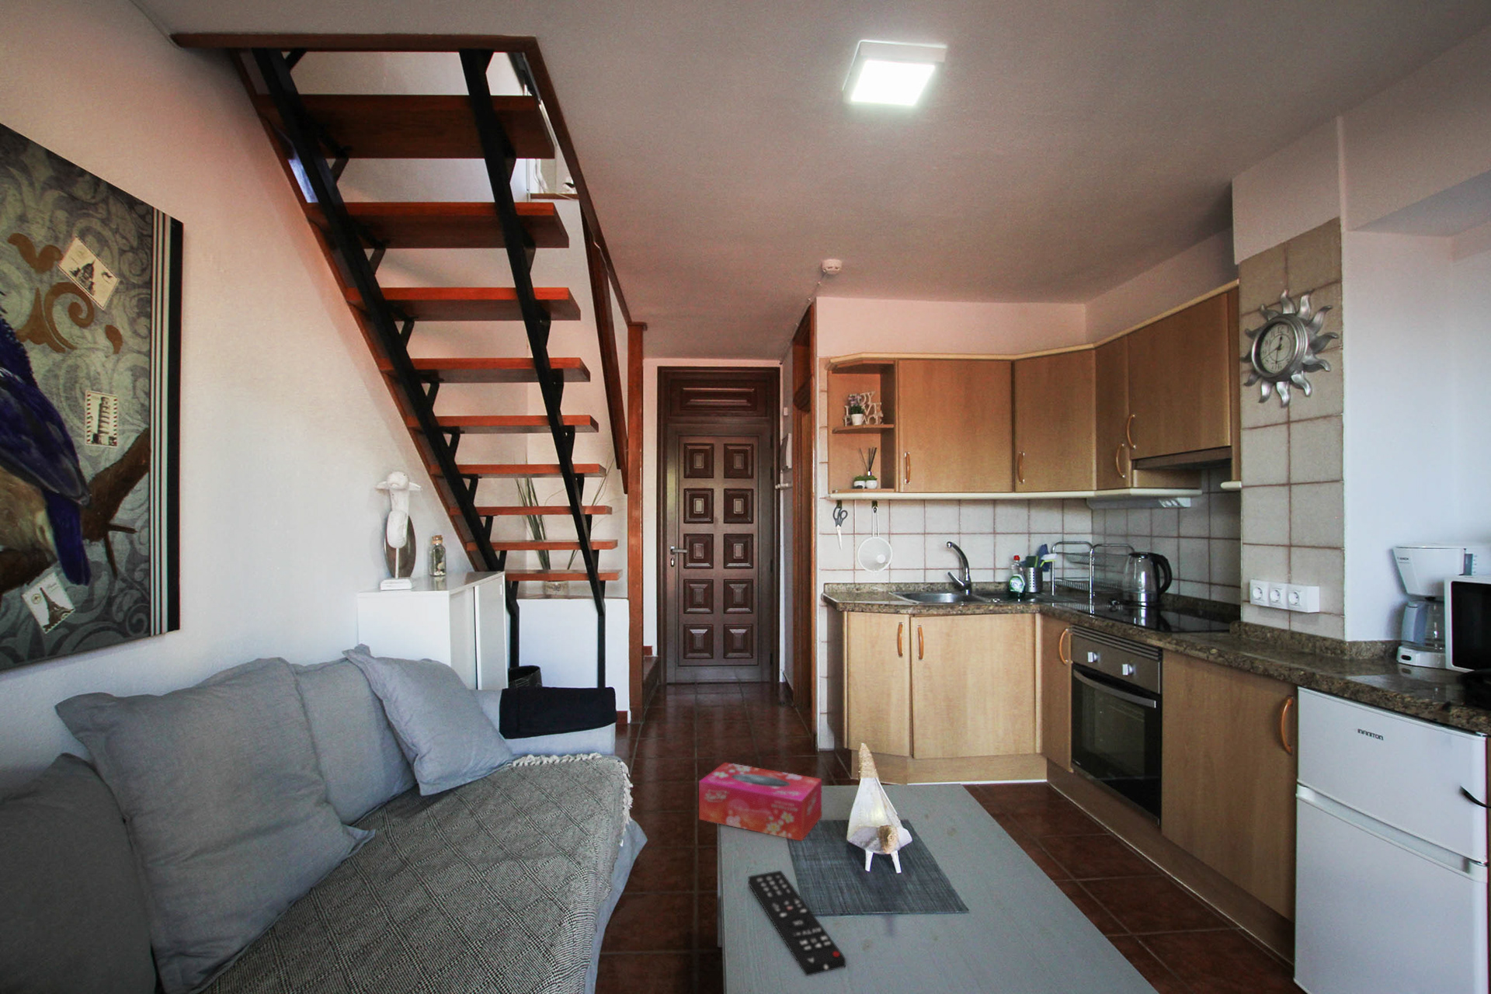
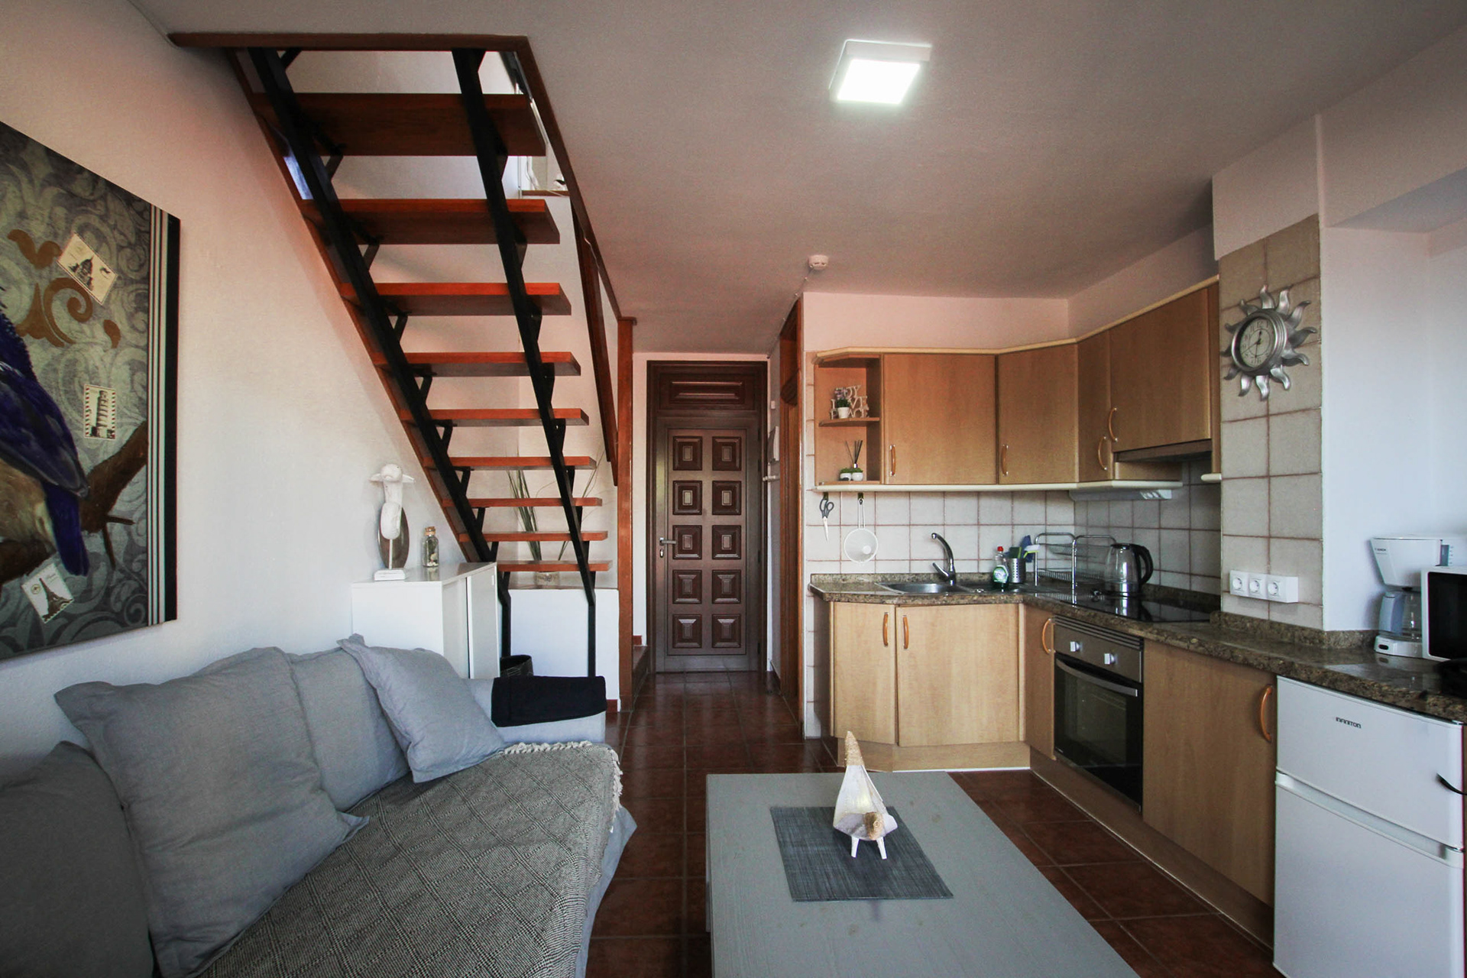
- tissue box [698,762,822,842]
- remote control [748,870,846,977]
